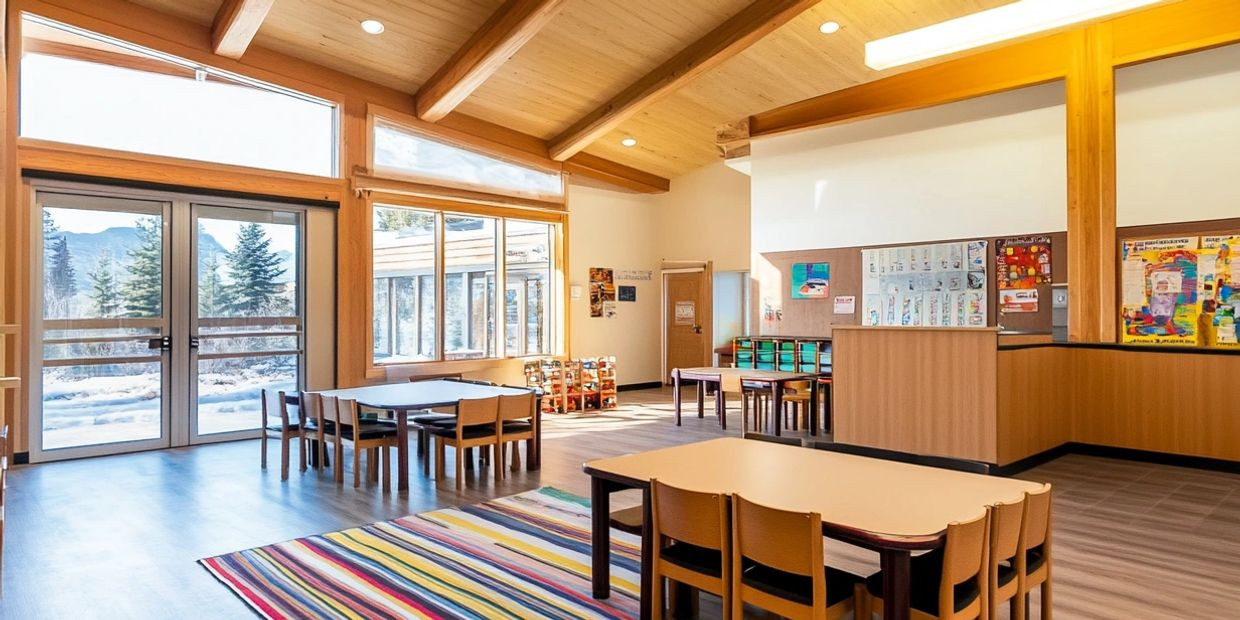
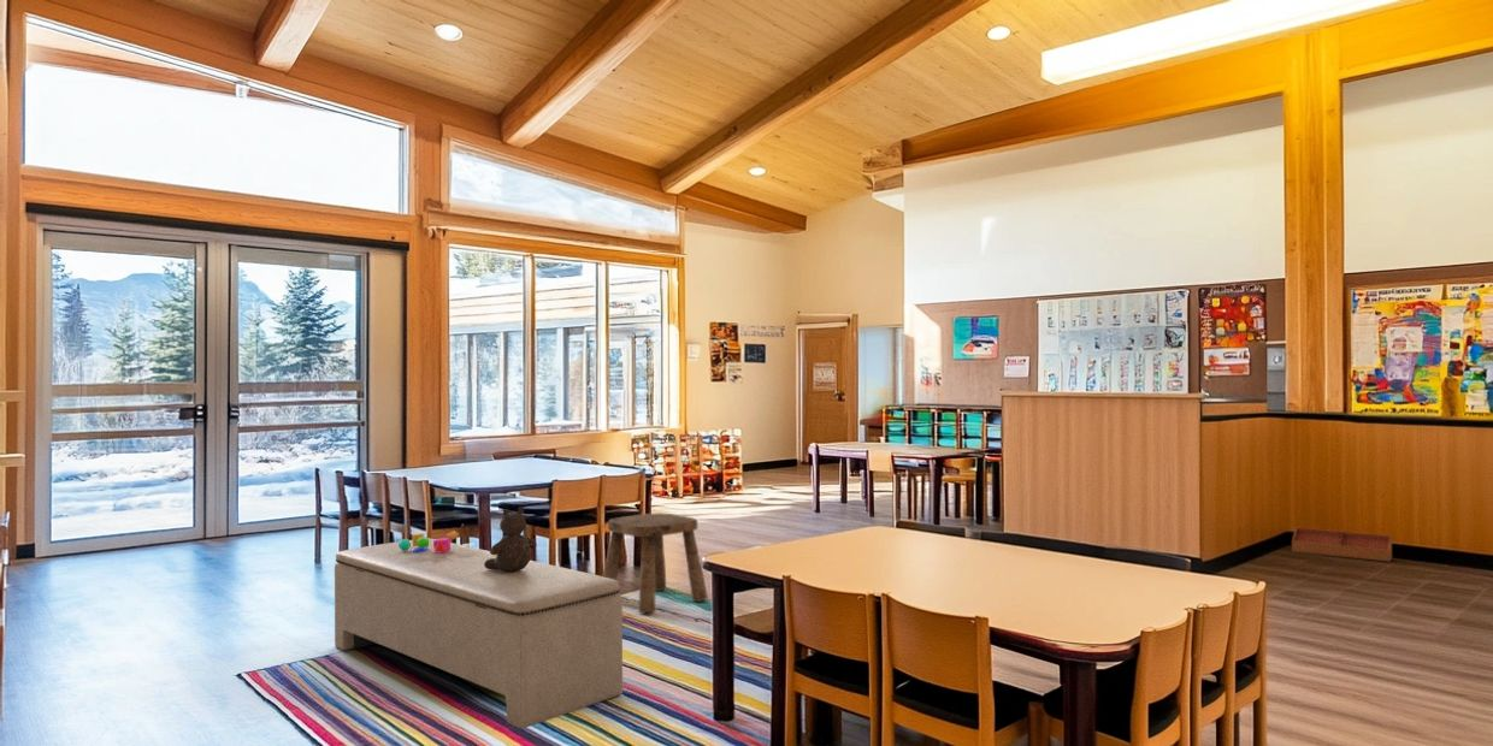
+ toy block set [399,531,477,553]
+ bench [334,537,624,730]
+ stool [602,511,709,614]
+ storage bin [1291,526,1393,563]
+ stuffed bear [484,505,537,572]
